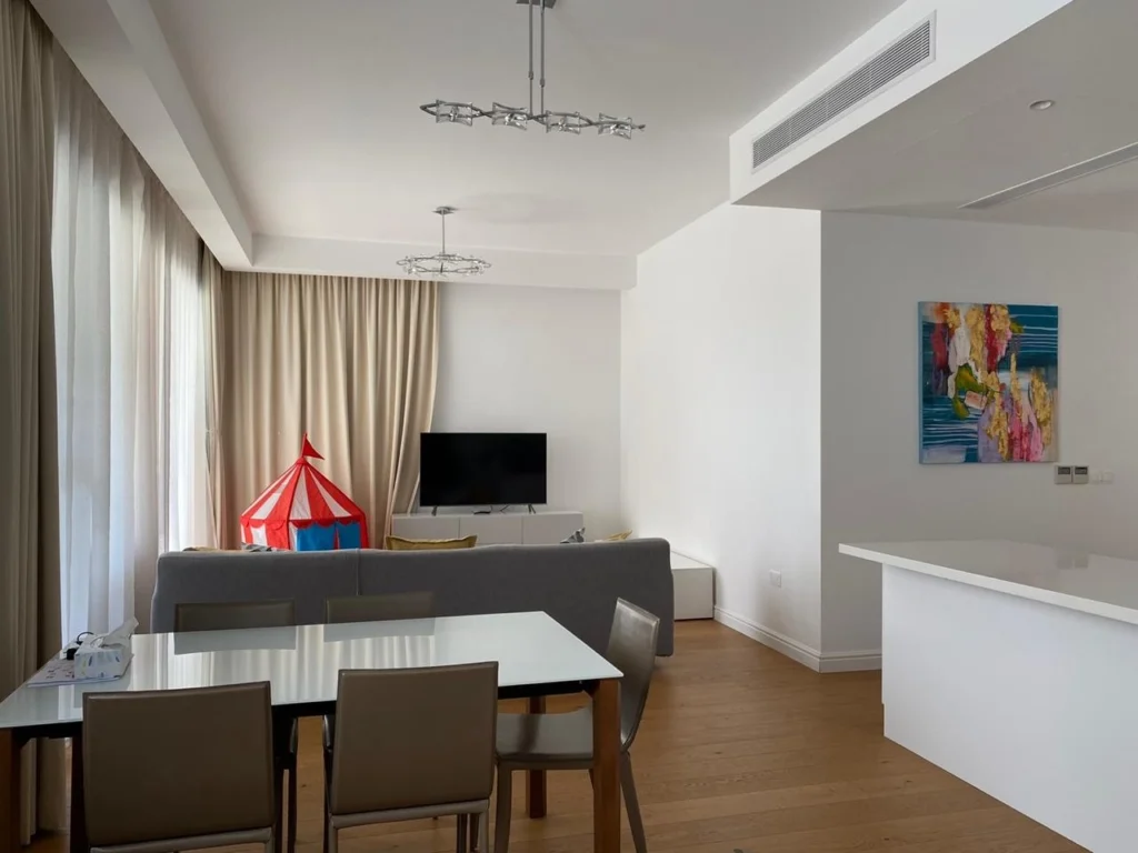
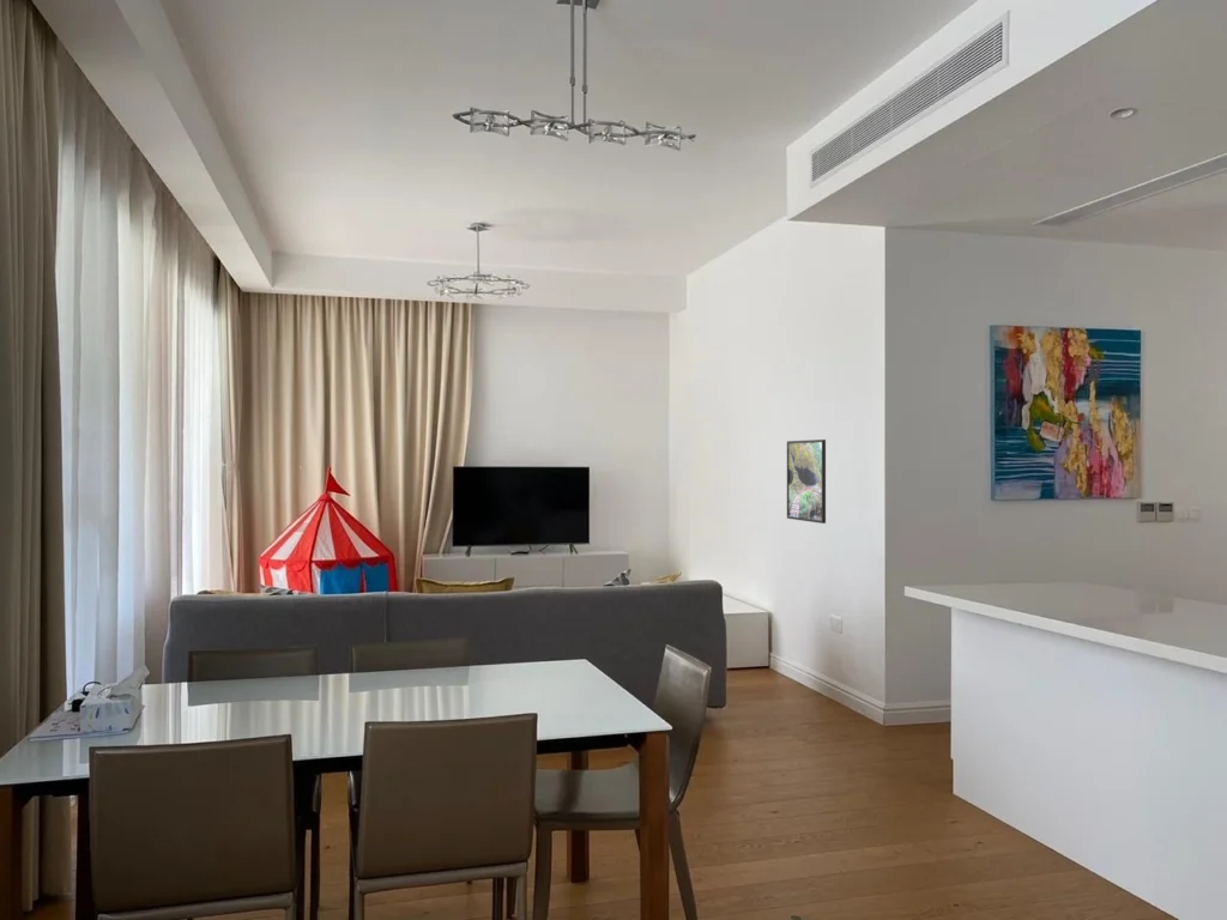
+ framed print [786,438,827,525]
